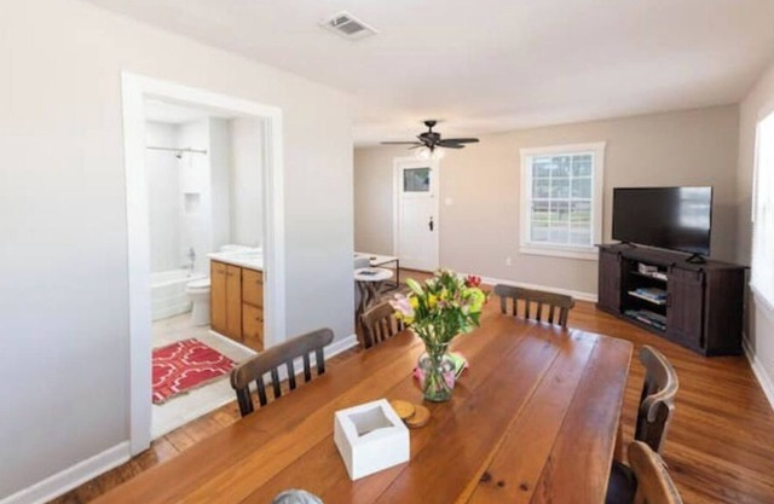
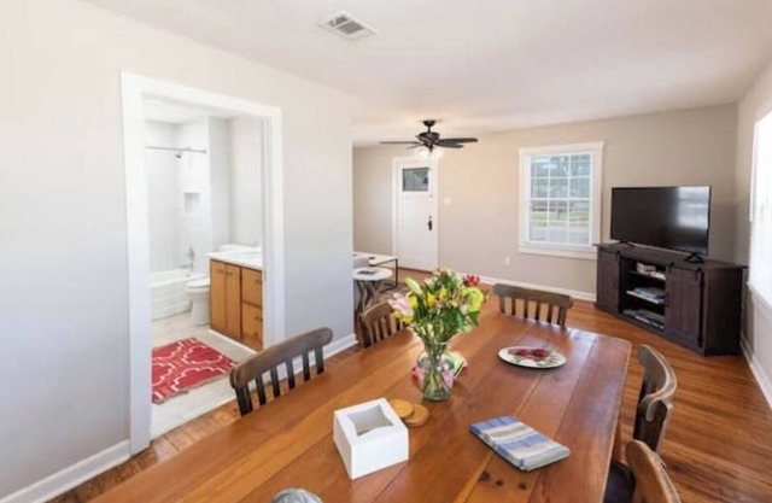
+ plate [497,345,567,368]
+ dish towel [468,415,572,472]
